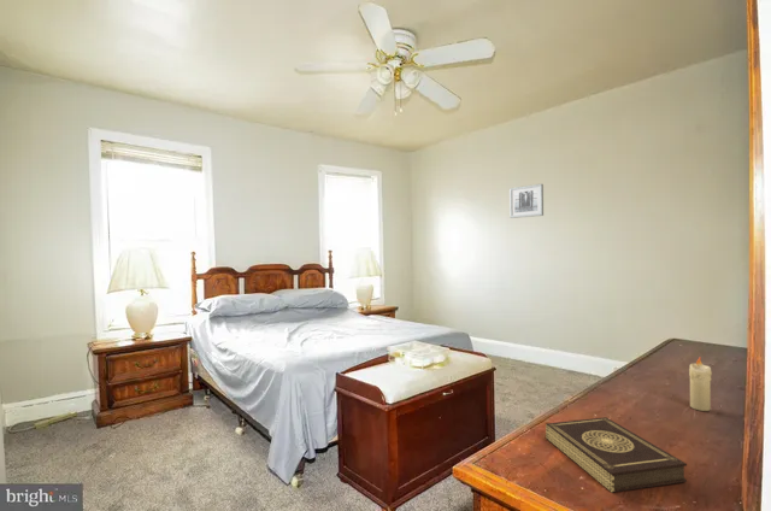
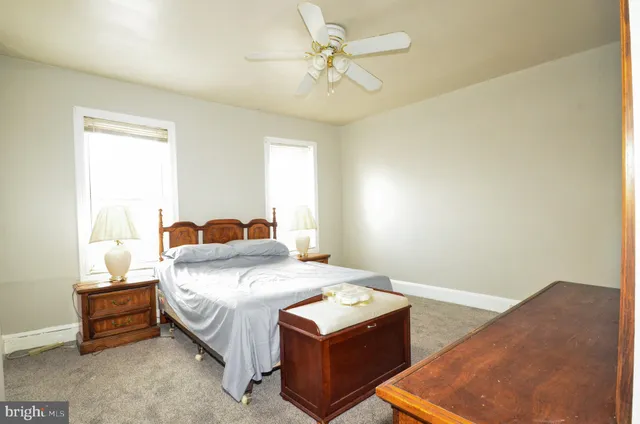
- candle [688,357,713,412]
- wall art [508,183,545,219]
- book [545,416,688,494]
